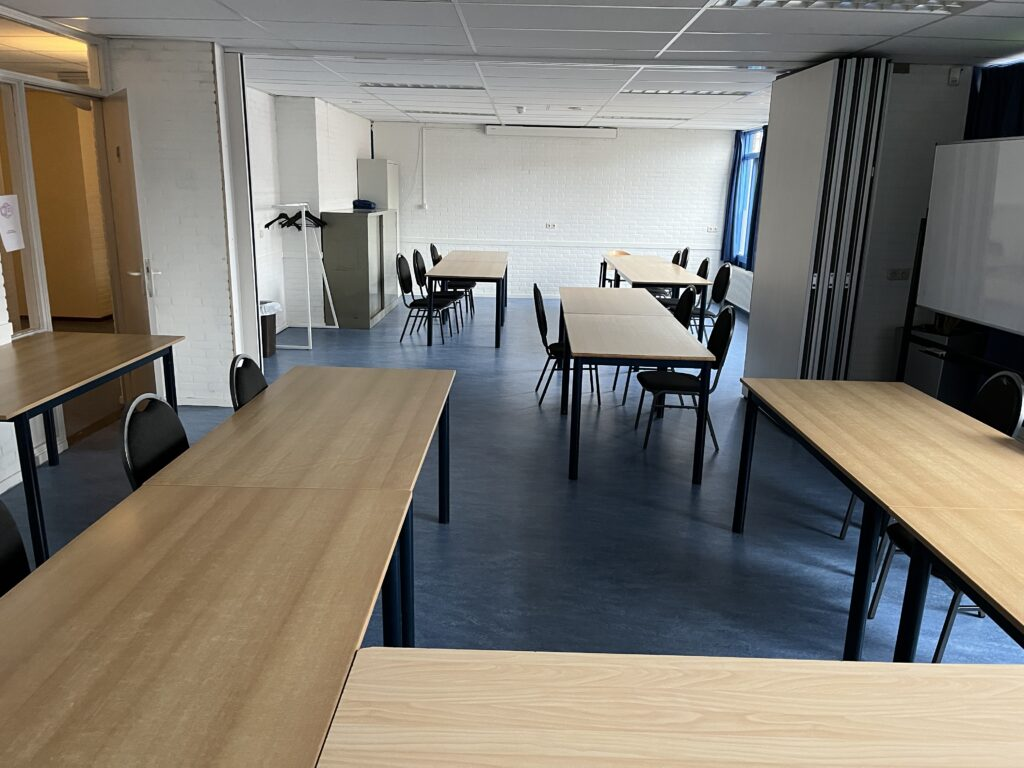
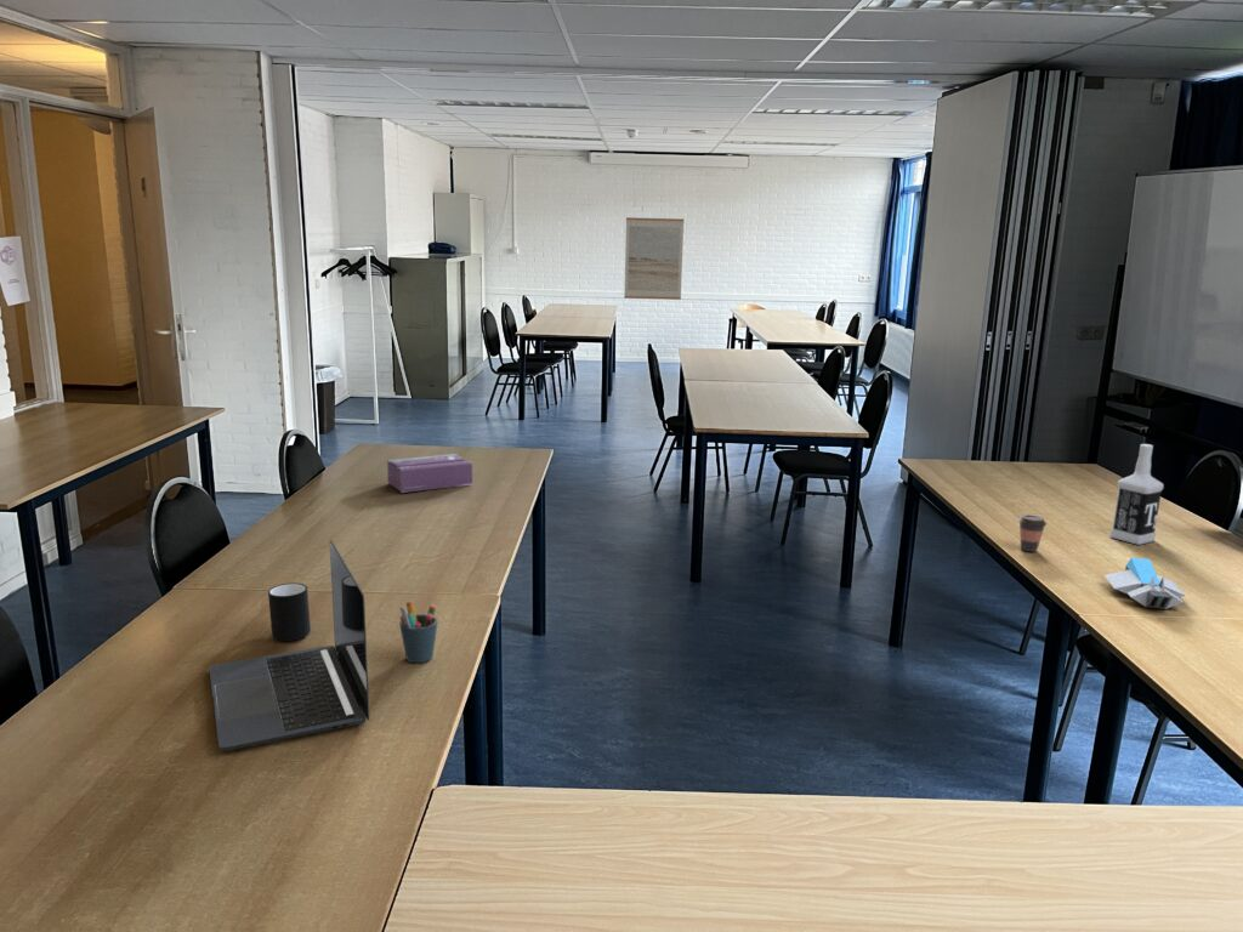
+ paper tray [1103,557,1187,610]
+ tissue box [386,453,473,494]
+ laptop [208,540,370,752]
+ coffee cup [1017,513,1048,553]
+ mug [267,582,312,642]
+ vodka [1108,443,1165,546]
+ wall art [623,216,685,301]
+ pen holder [398,601,439,664]
